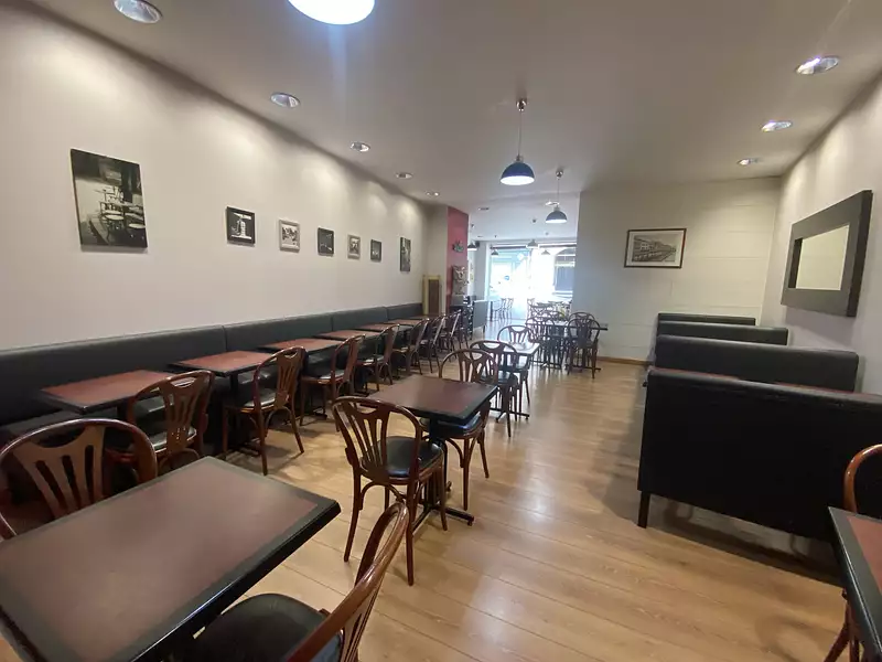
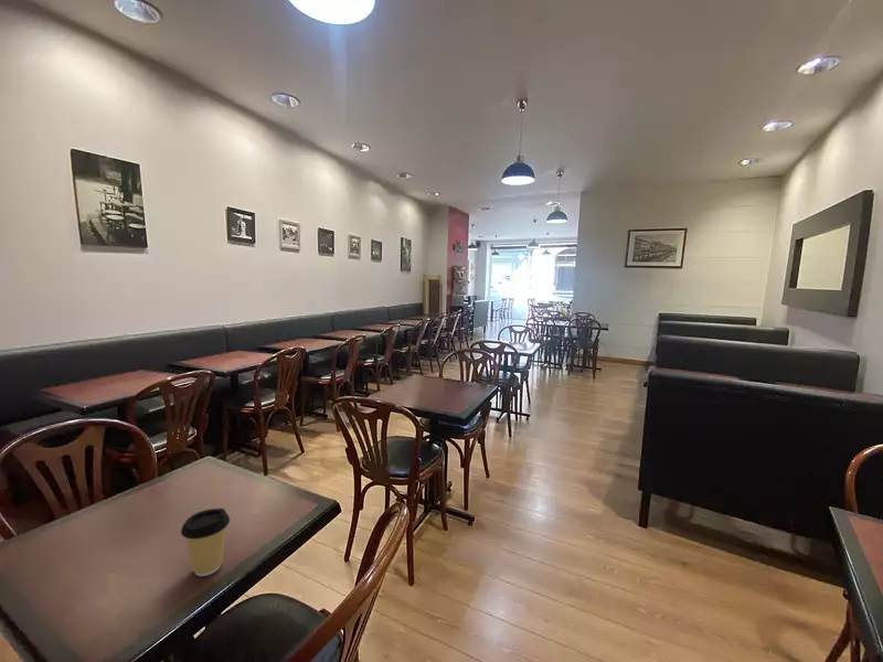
+ coffee cup [180,508,231,577]
